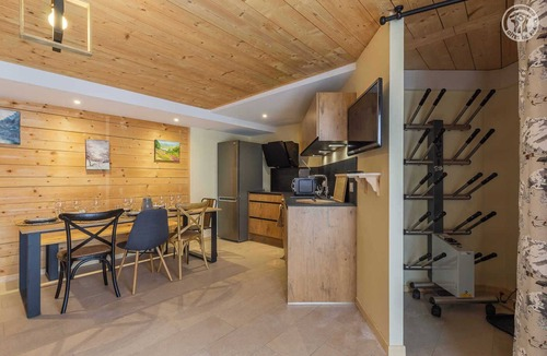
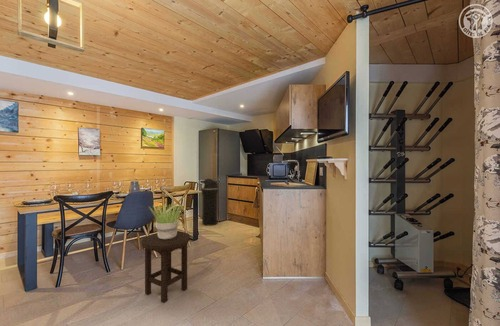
+ stool [140,231,191,304]
+ trash can [200,178,219,227]
+ potted plant [149,203,183,239]
